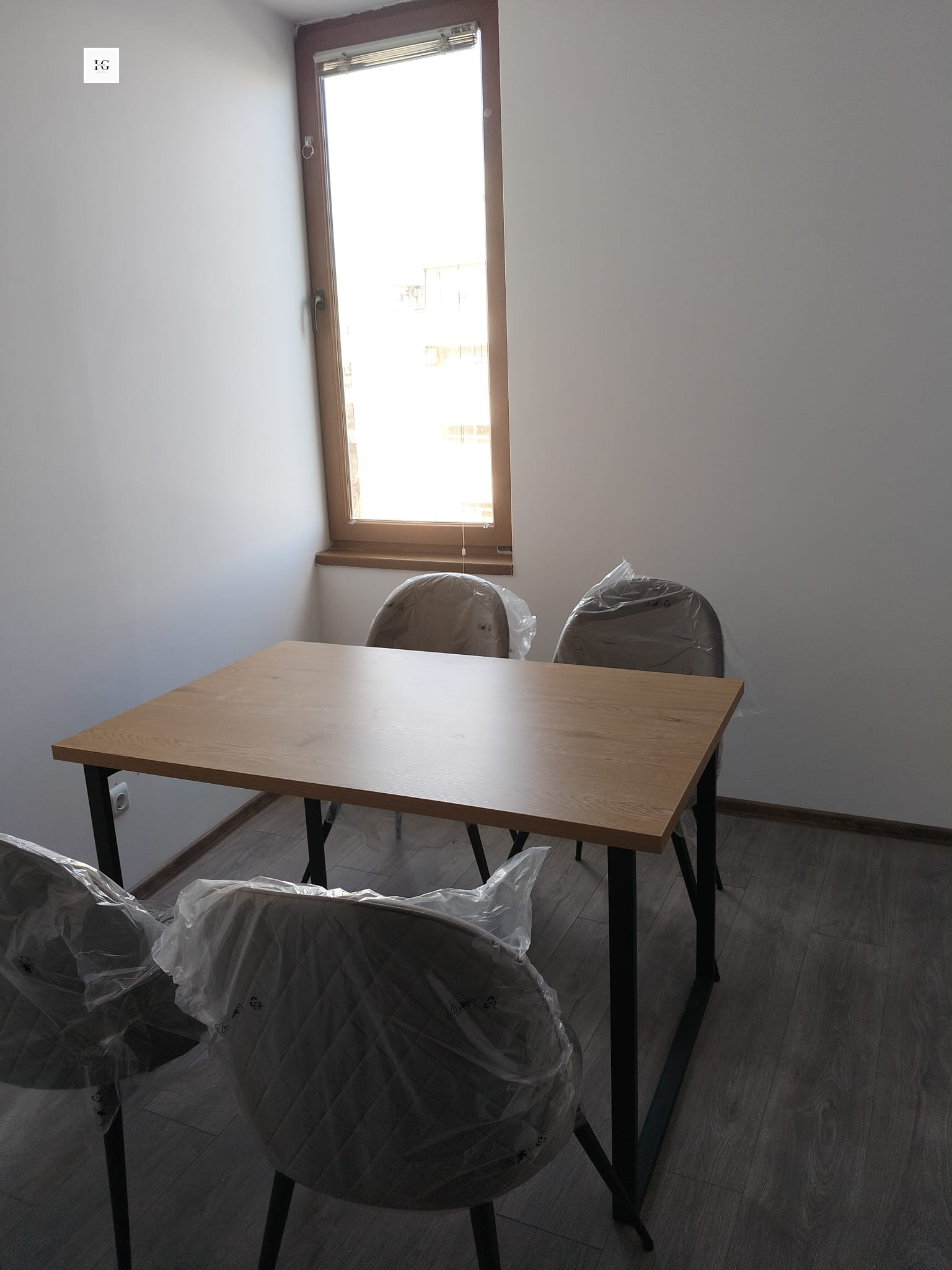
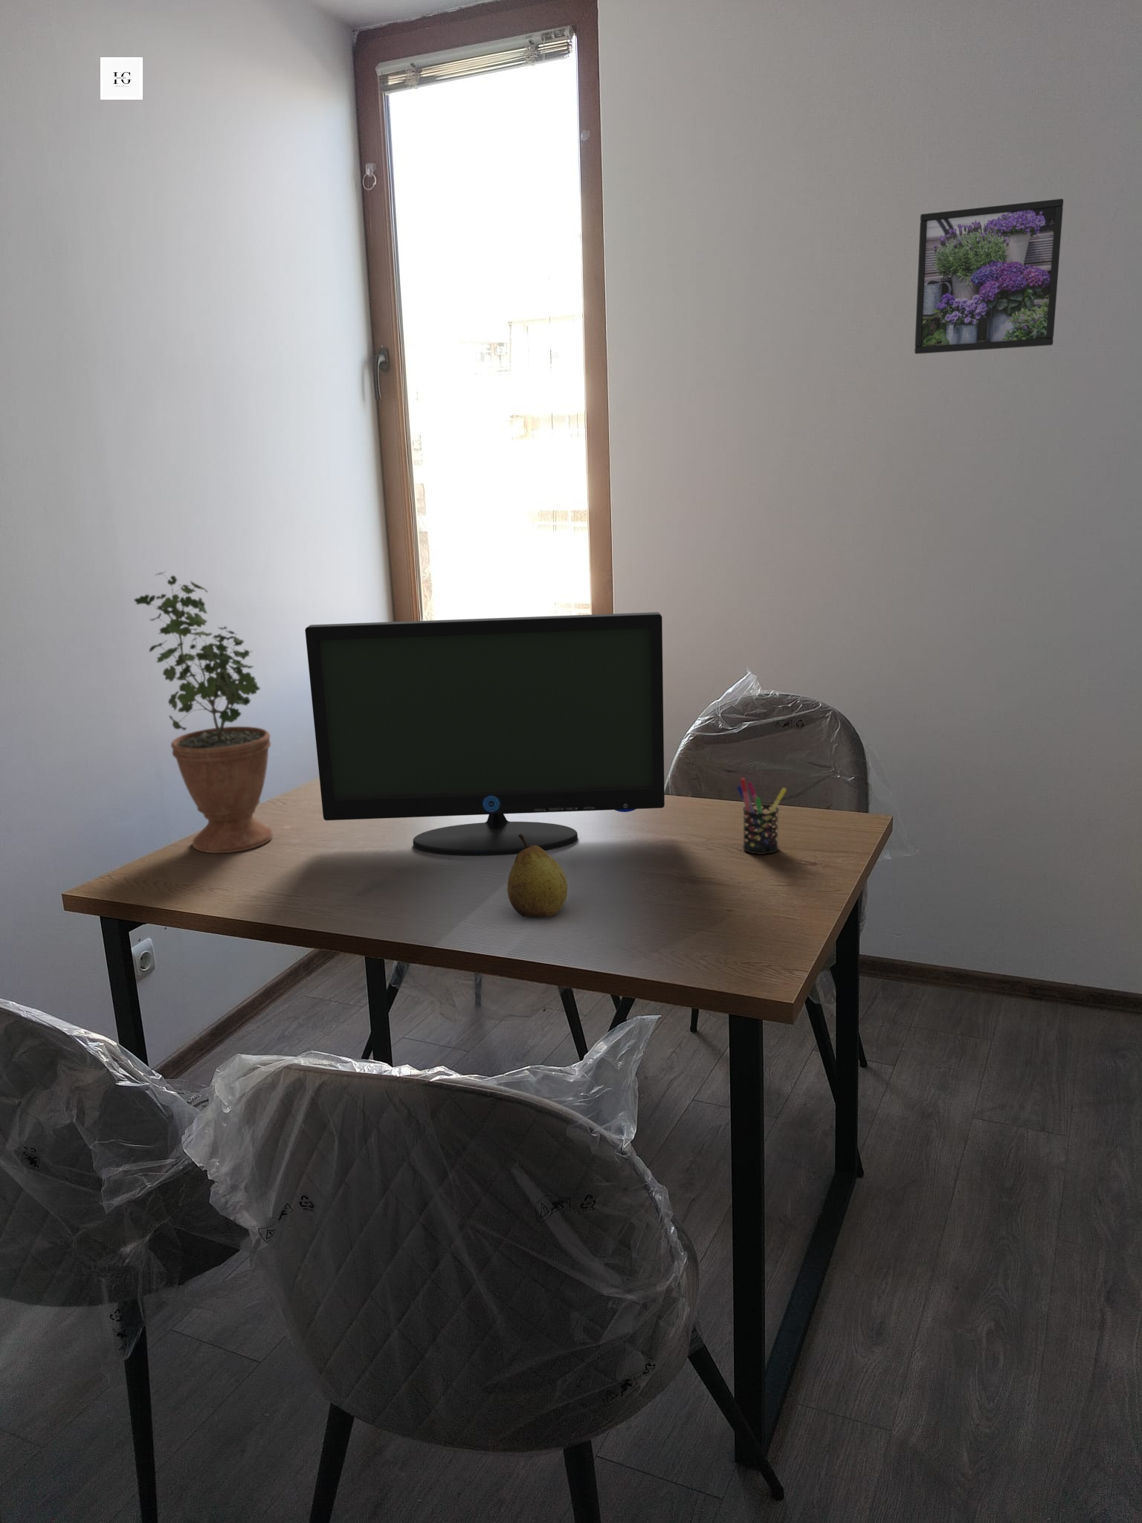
+ monitor [303,612,666,856]
+ pen holder [737,778,787,855]
+ fruit [506,833,569,919]
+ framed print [914,198,1064,355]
+ potted plant [133,571,274,854]
